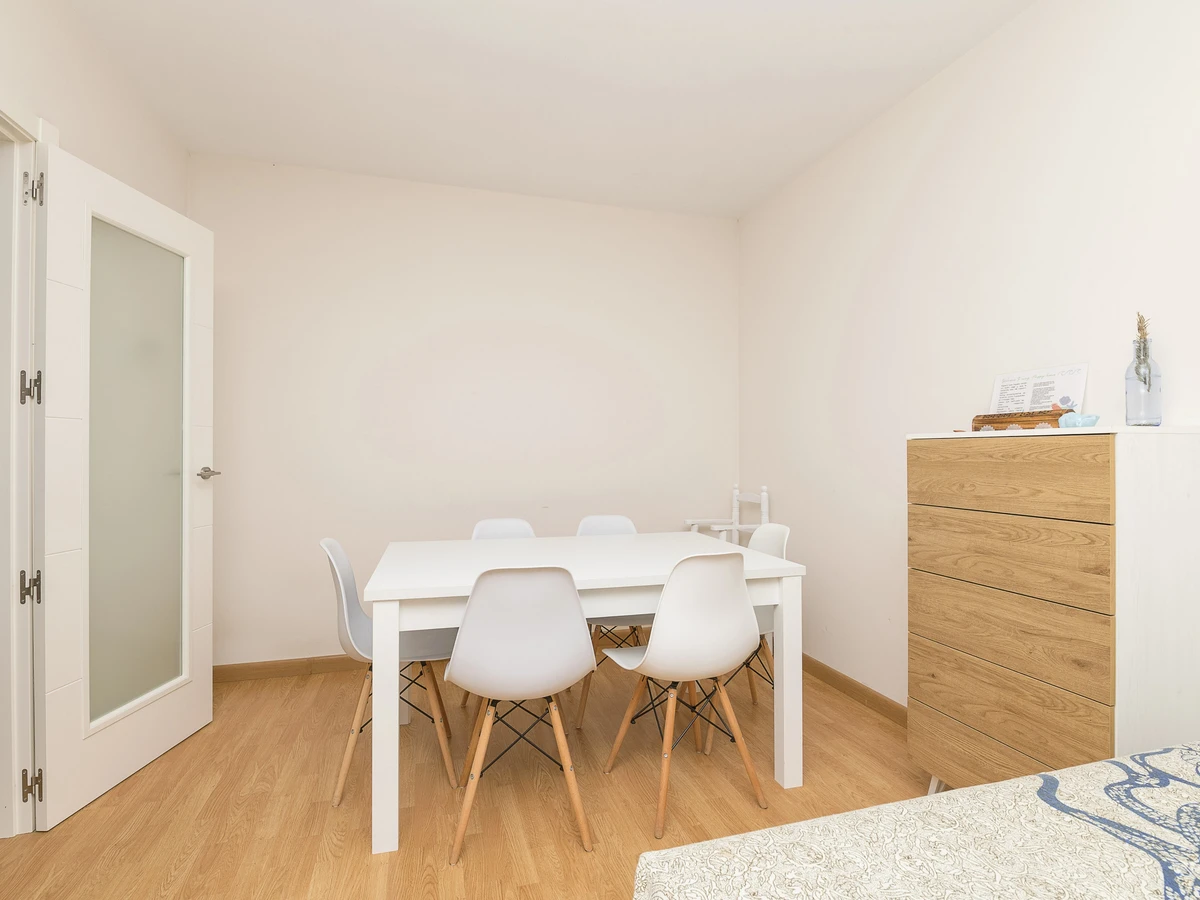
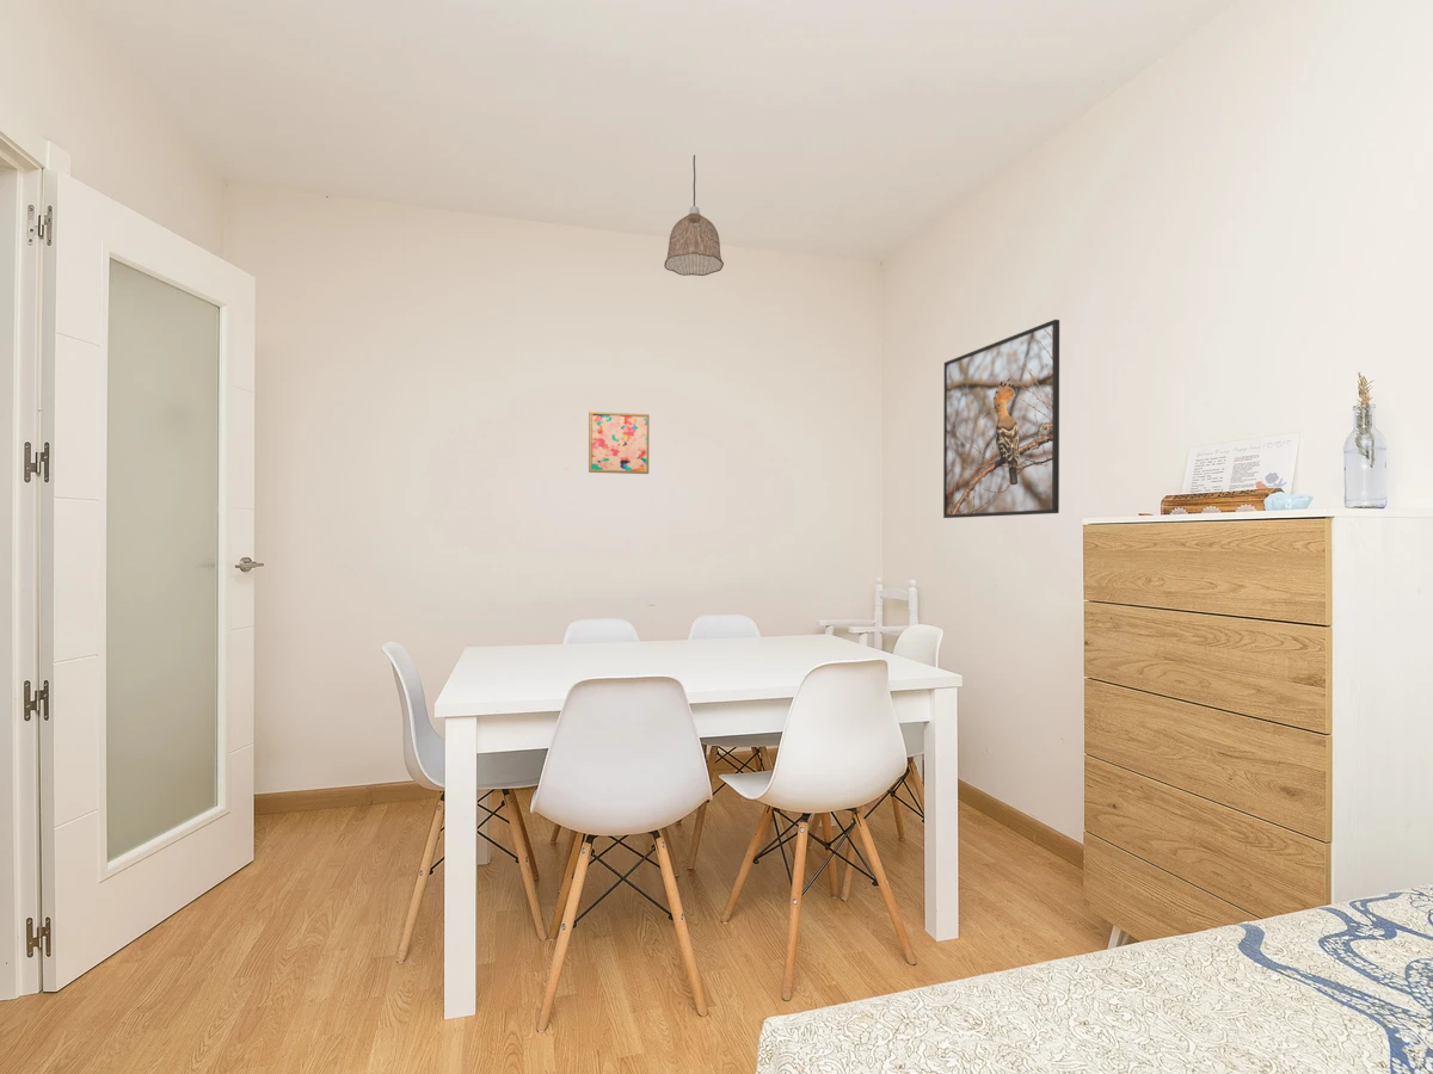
+ wall art [588,411,651,475]
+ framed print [942,319,1060,519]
+ pendant lamp [663,154,725,277]
